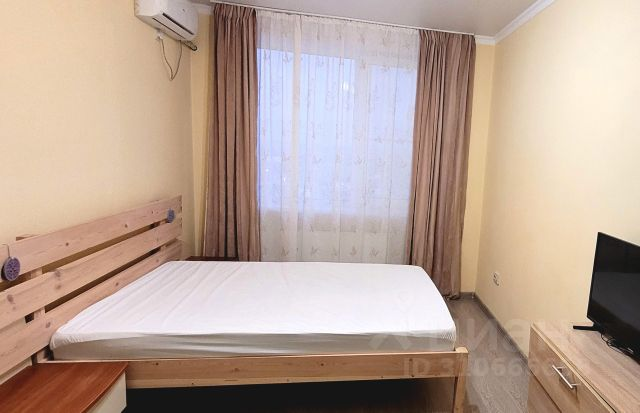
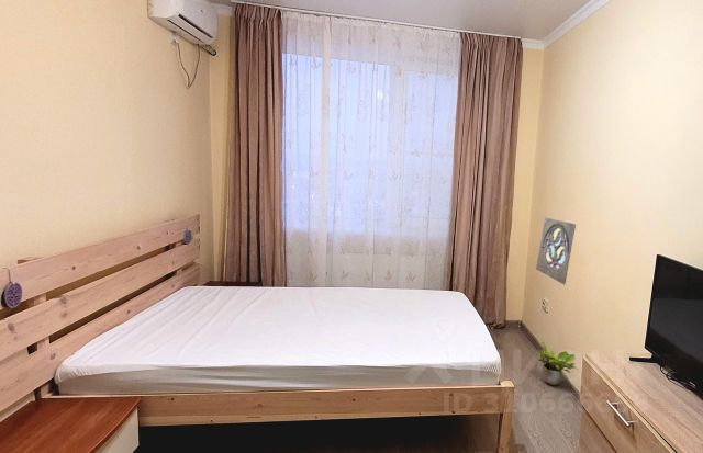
+ potted plant [534,340,579,386]
+ wall ornament [535,216,577,286]
